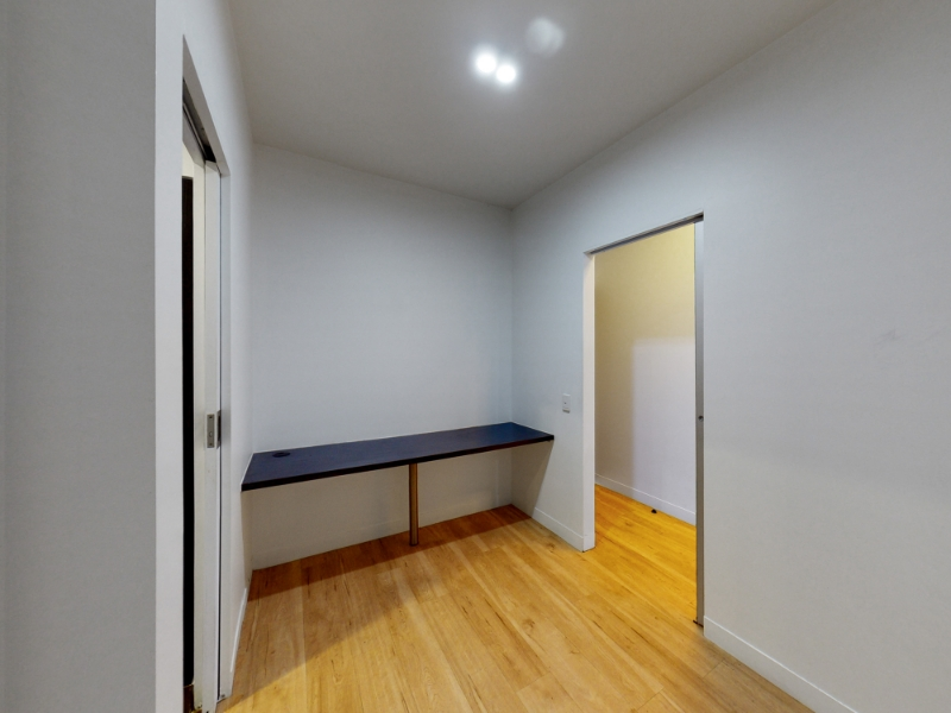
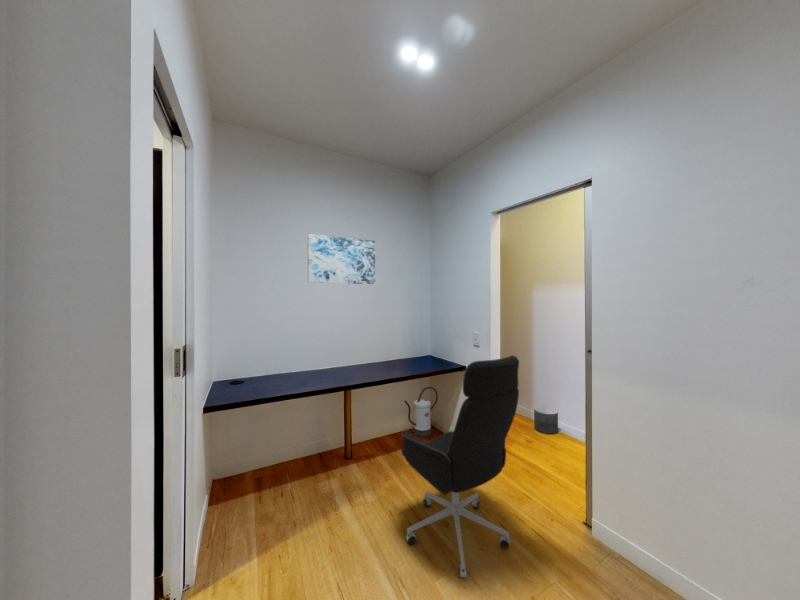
+ watering can [403,386,439,438]
+ wall art [307,233,376,285]
+ office chair [400,354,520,579]
+ planter [533,405,559,435]
